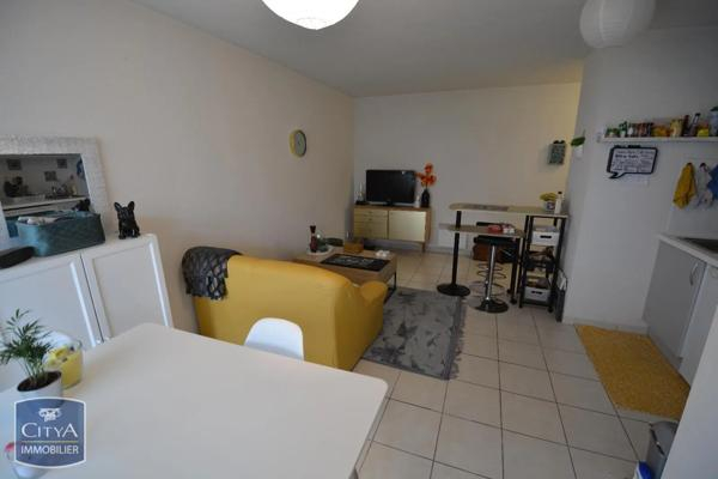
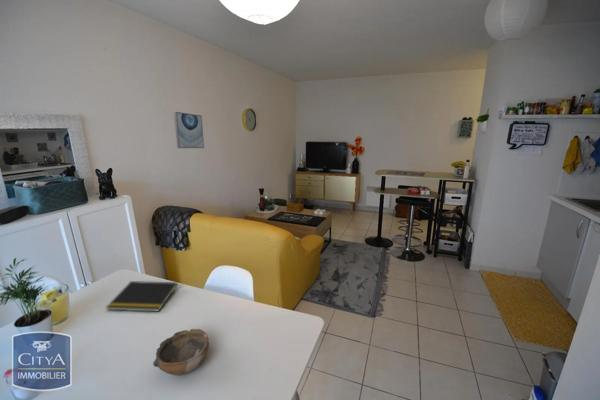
+ notepad [105,280,178,312]
+ bowl [152,328,210,376]
+ wall art [173,111,205,149]
